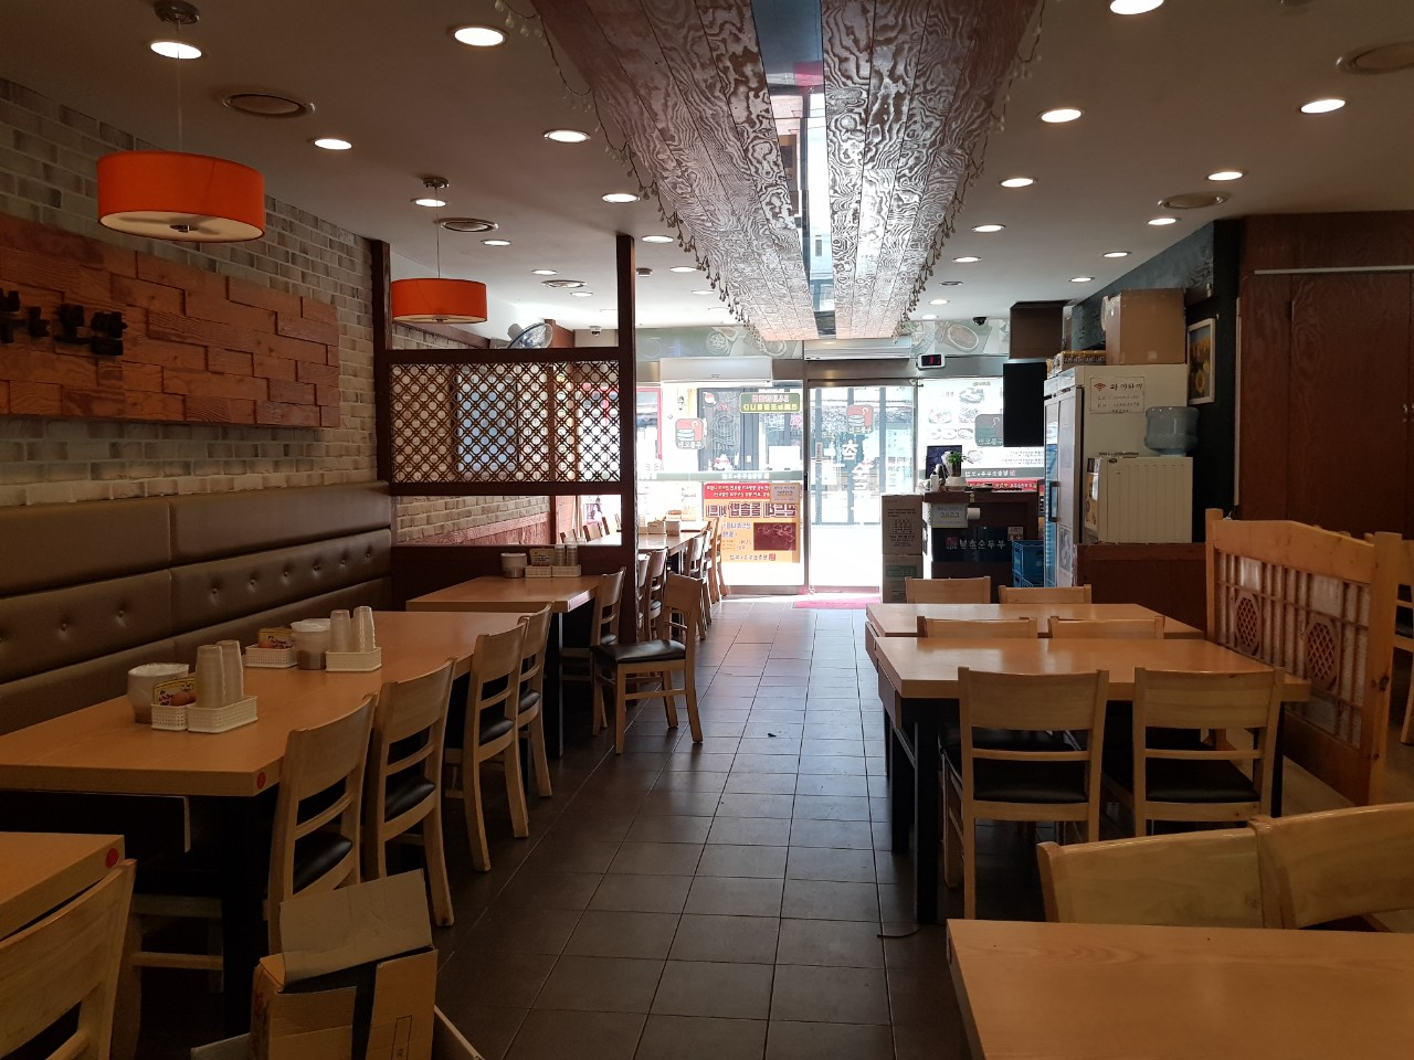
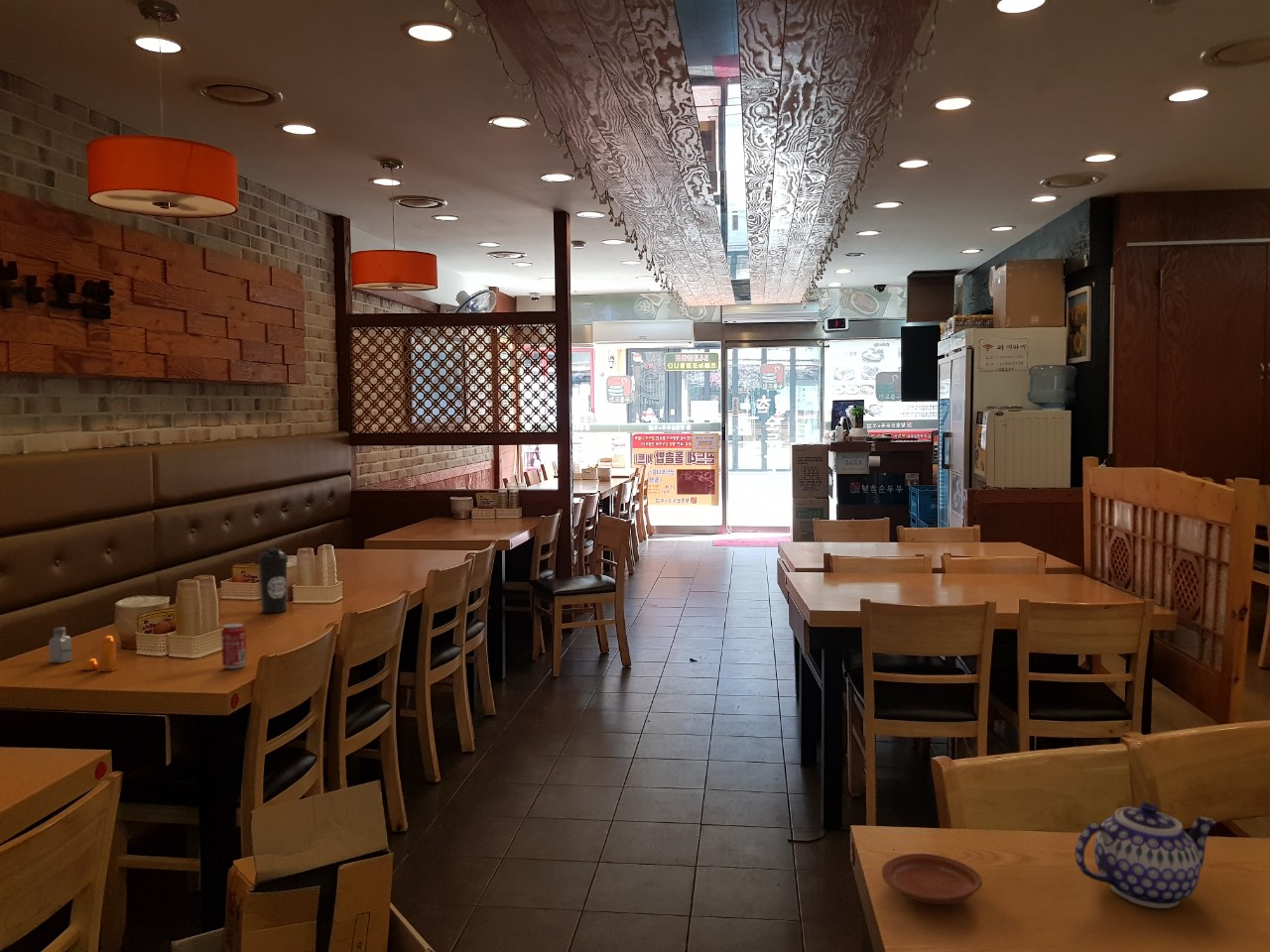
+ beverage can [220,622,247,669]
+ water bottle [257,546,289,614]
+ plate [881,853,983,905]
+ pepper shaker [81,634,118,672]
+ saltshaker [48,626,73,664]
+ teapot [1075,801,1217,909]
